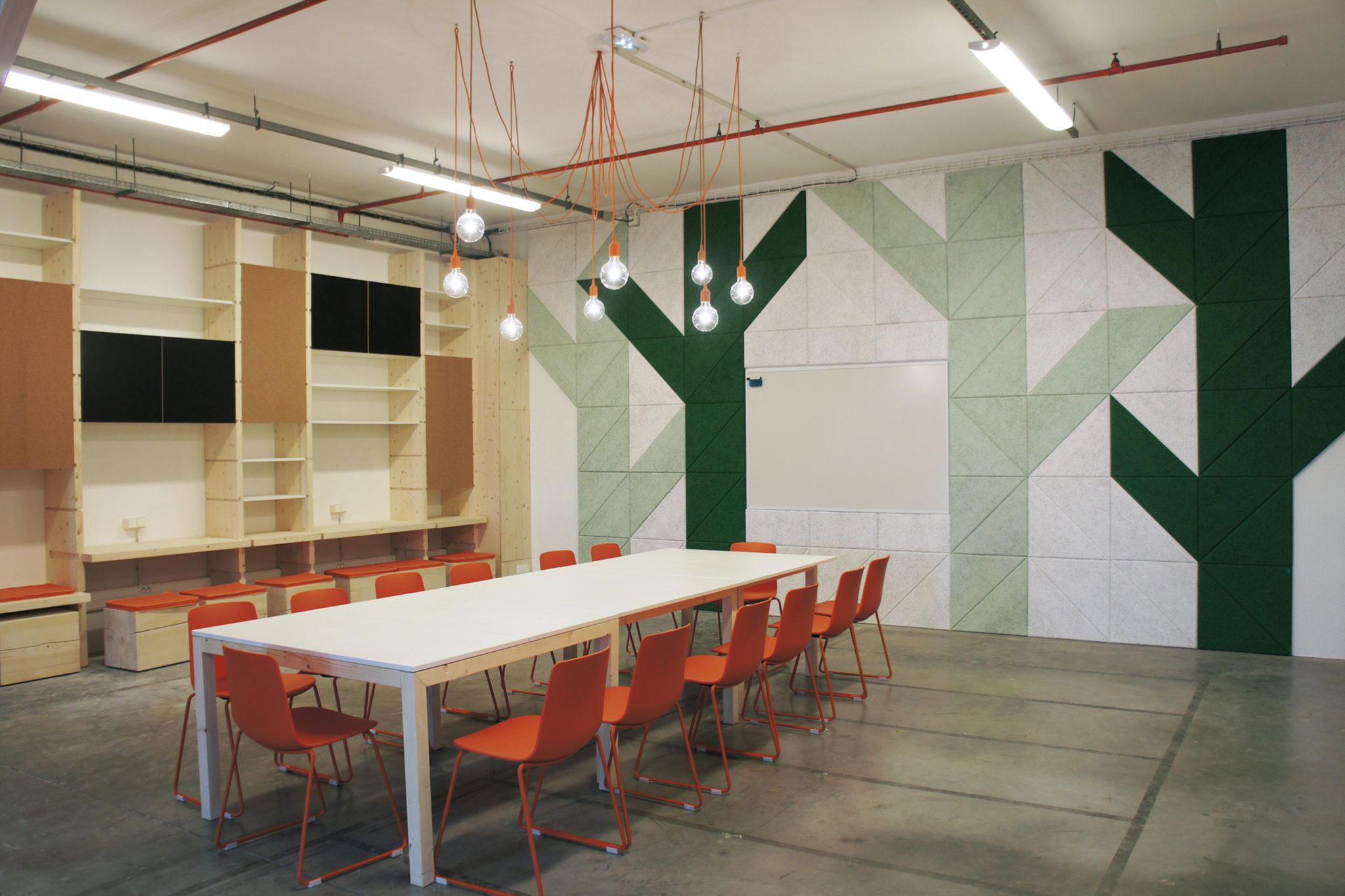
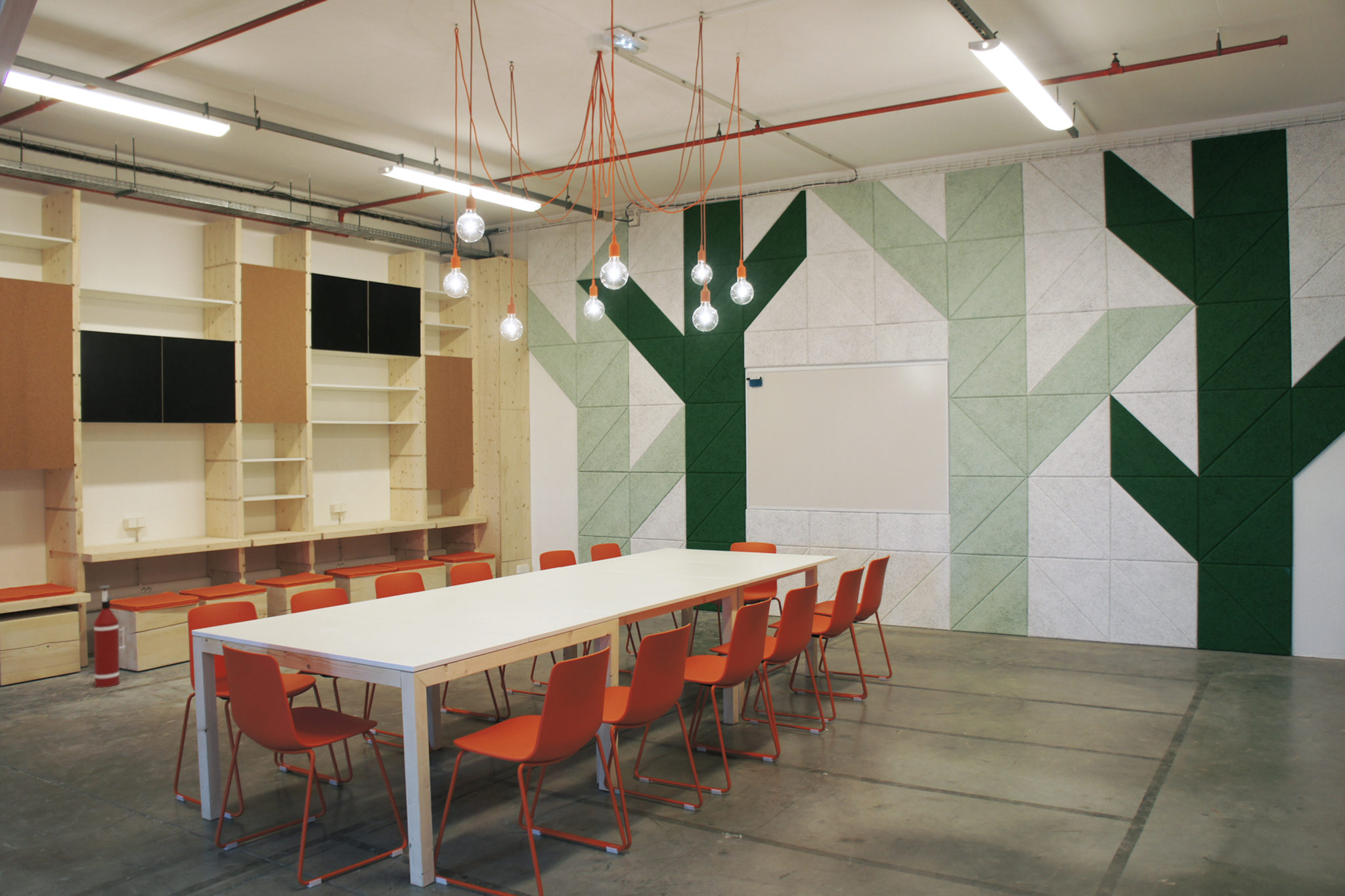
+ fire extinguisher [93,585,127,688]
